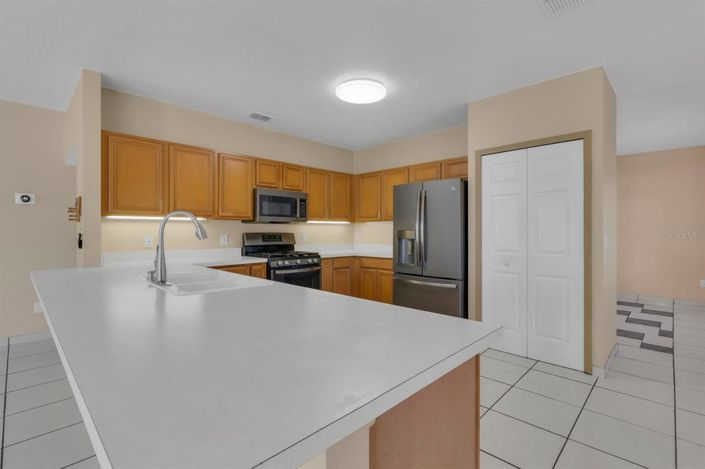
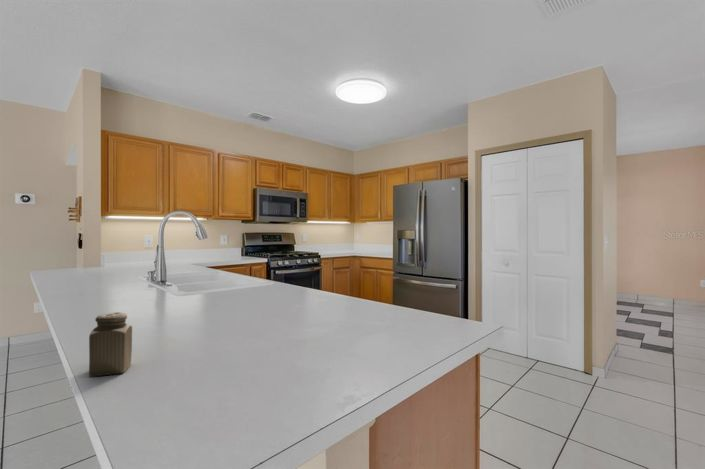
+ salt shaker [88,312,133,378]
